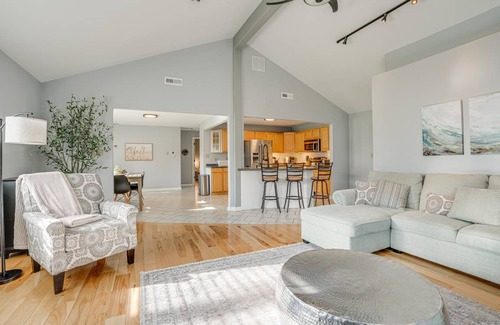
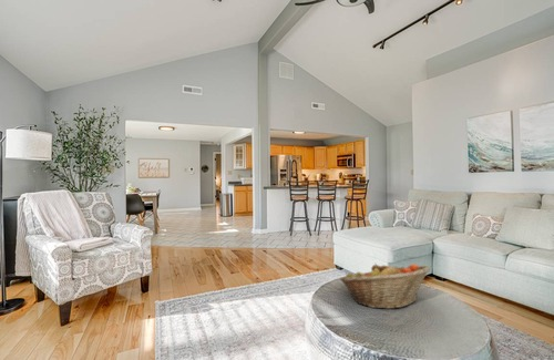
+ fruit basket [339,263,432,310]
